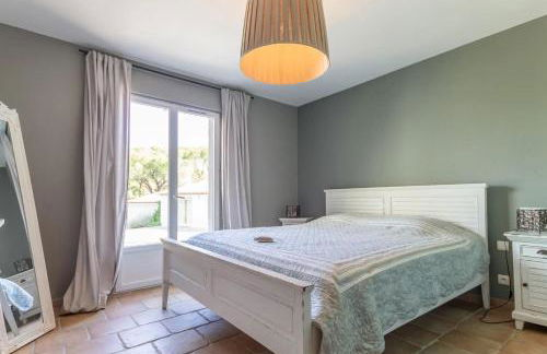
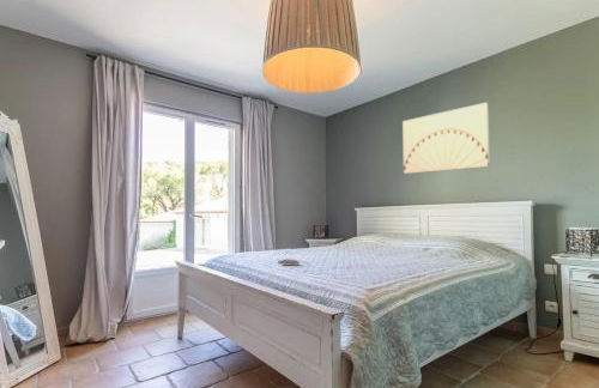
+ wall art [401,102,491,175]
